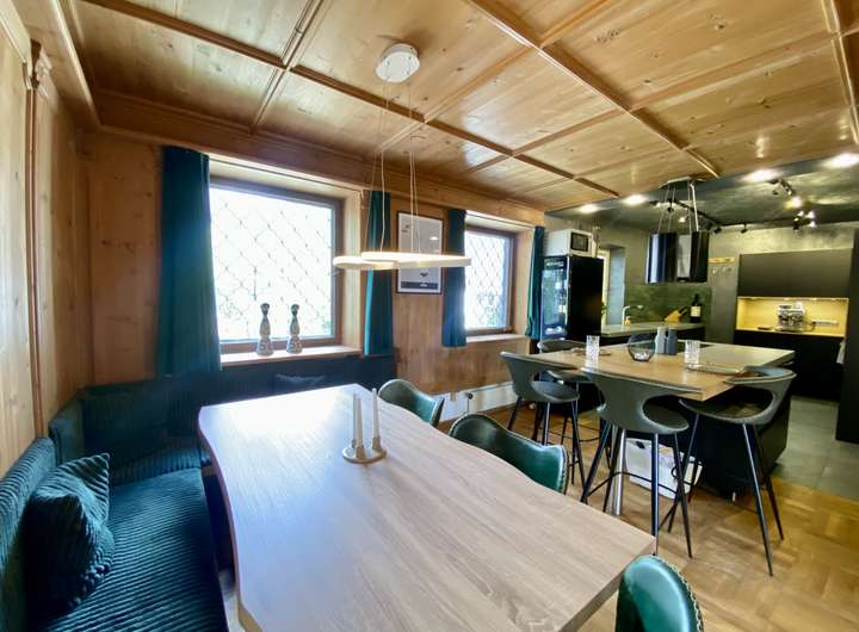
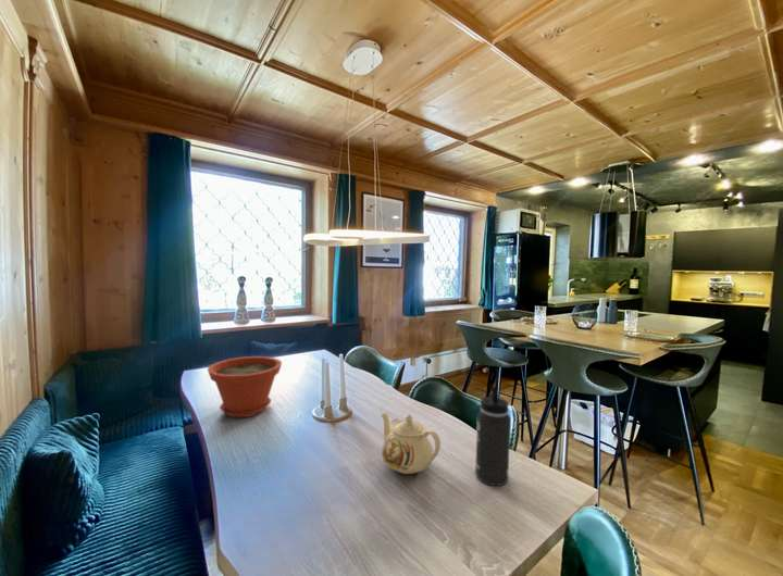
+ thermos bottle [474,386,512,487]
+ plant pot [207,355,283,418]
+ teapot [381,412,442,475]
